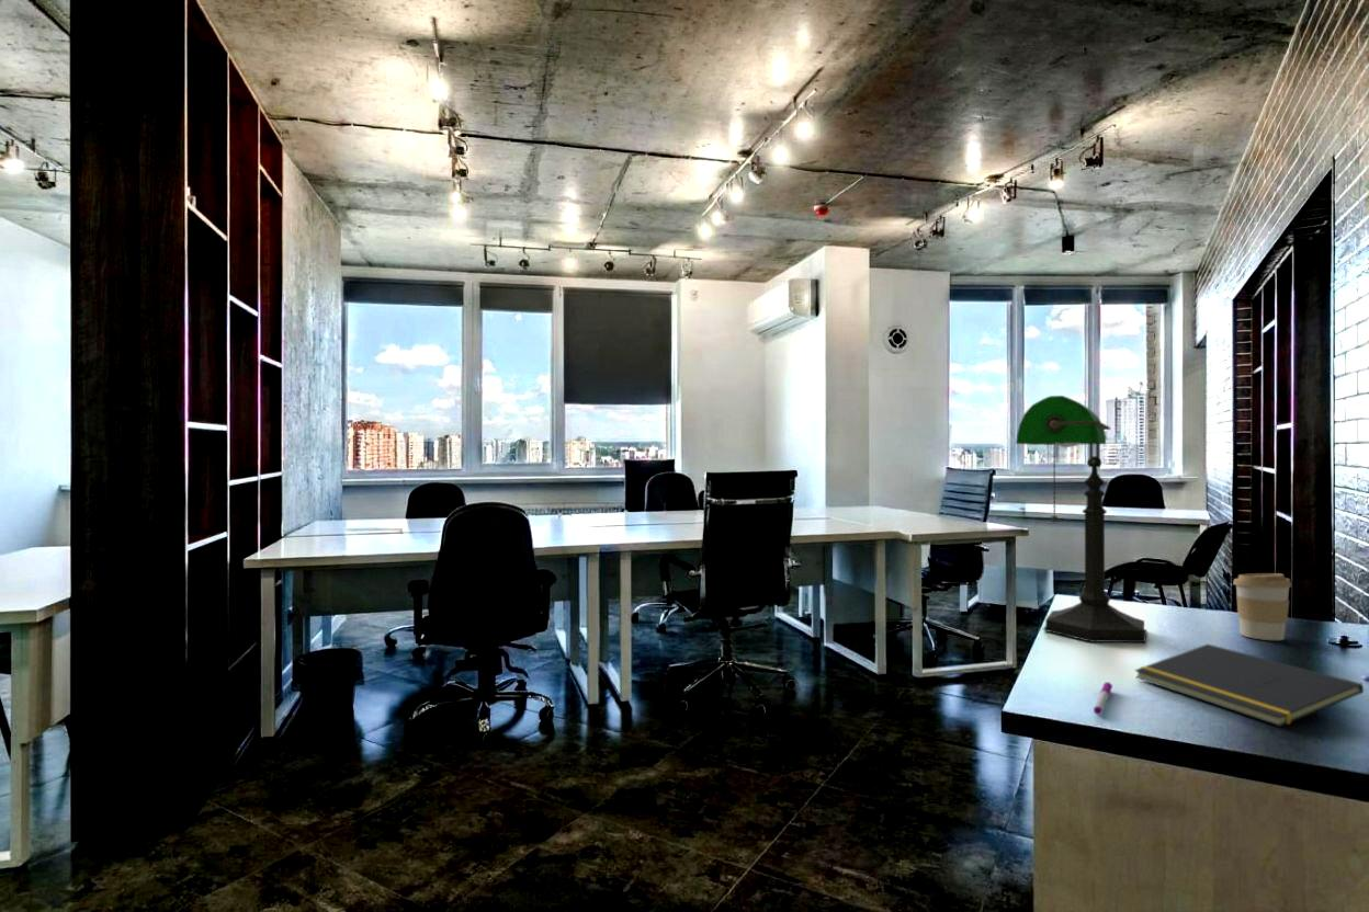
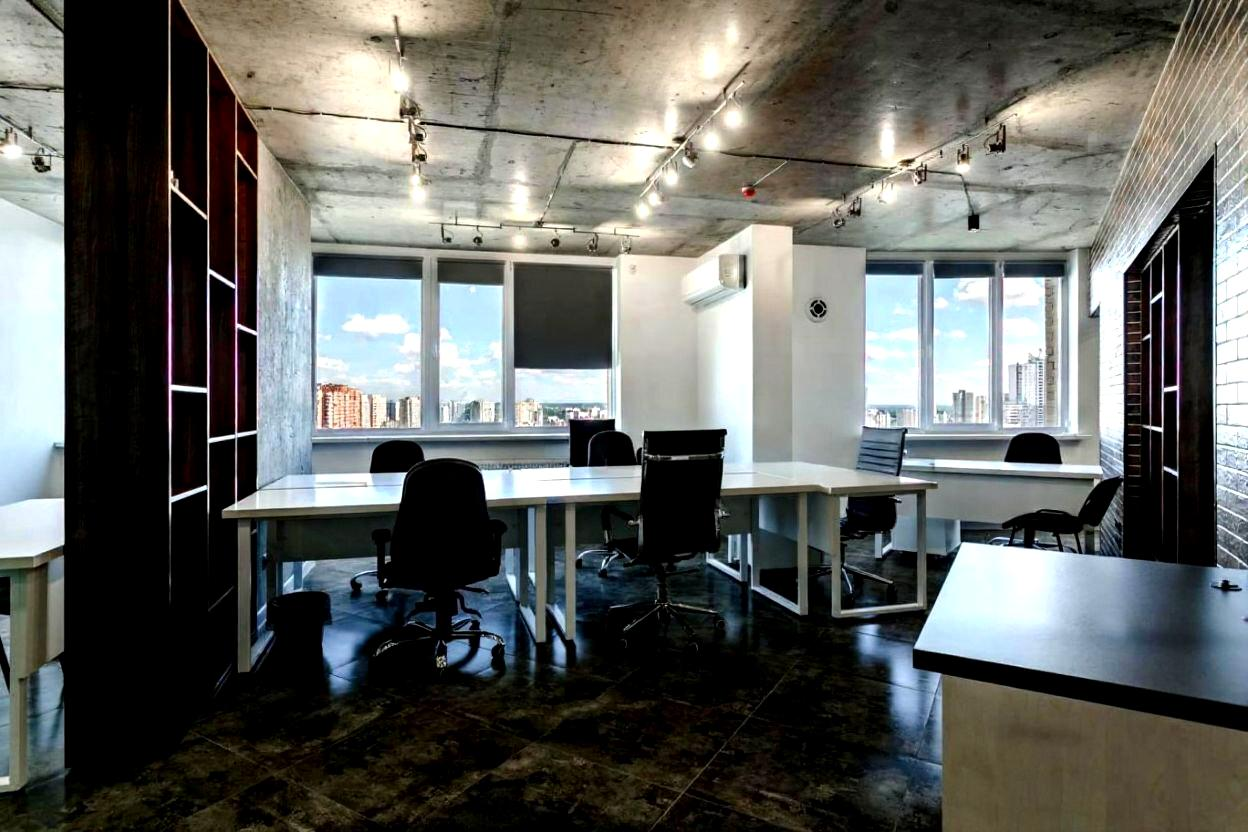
- pen [1093,681,1113,716]
- coffee cup [1232,572,1292,641]
- notepad [1133,643,1365,728]
- desk lamp [1015,395,1147,643]
